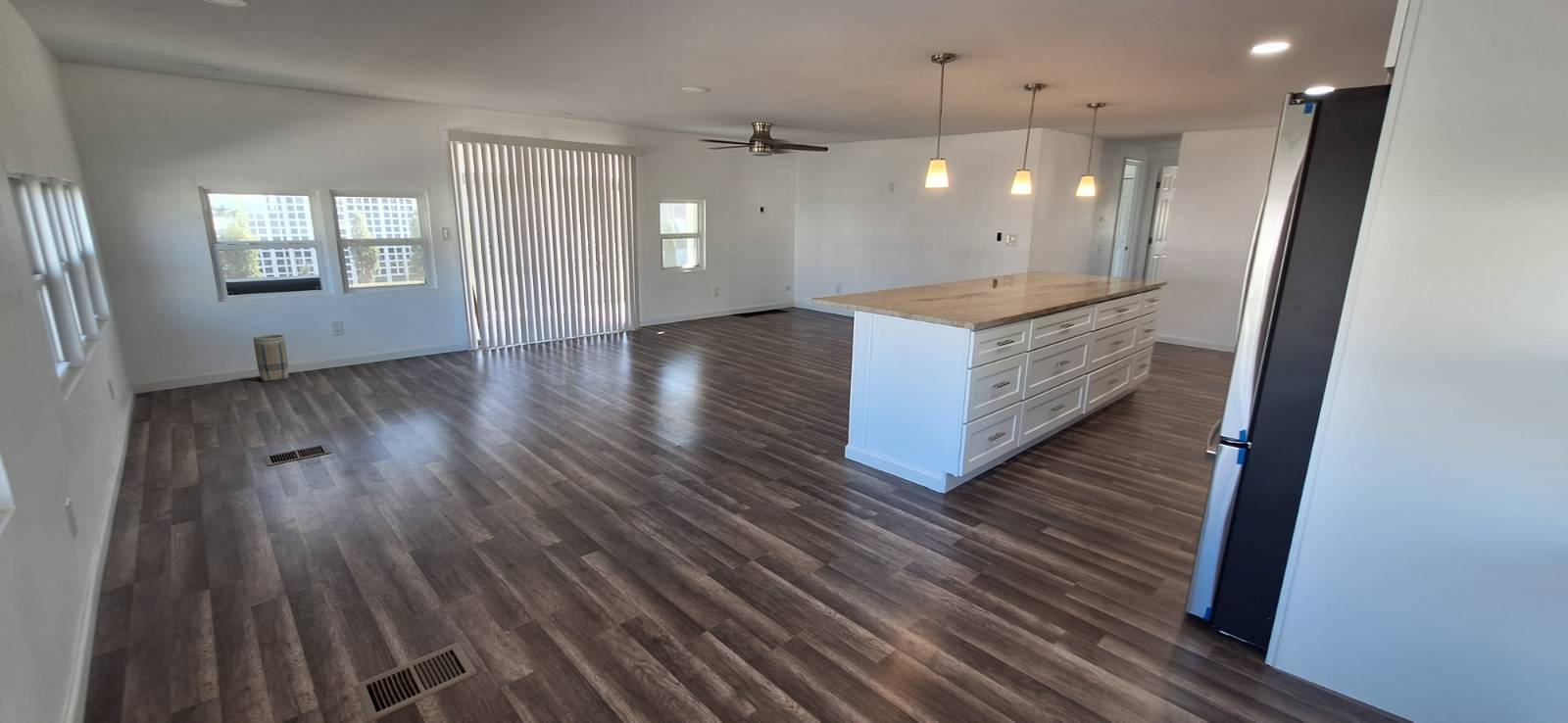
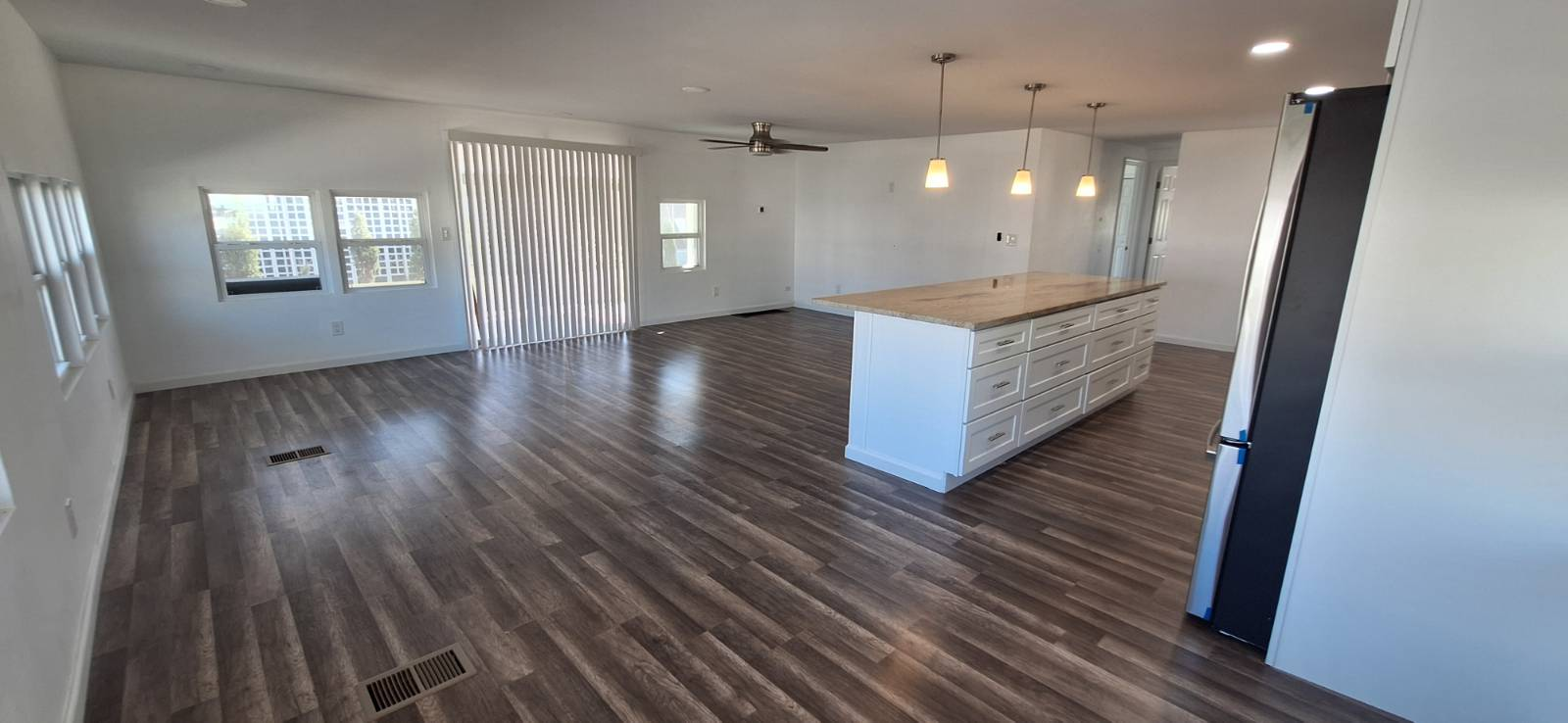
- basket [252,334,289,382]
